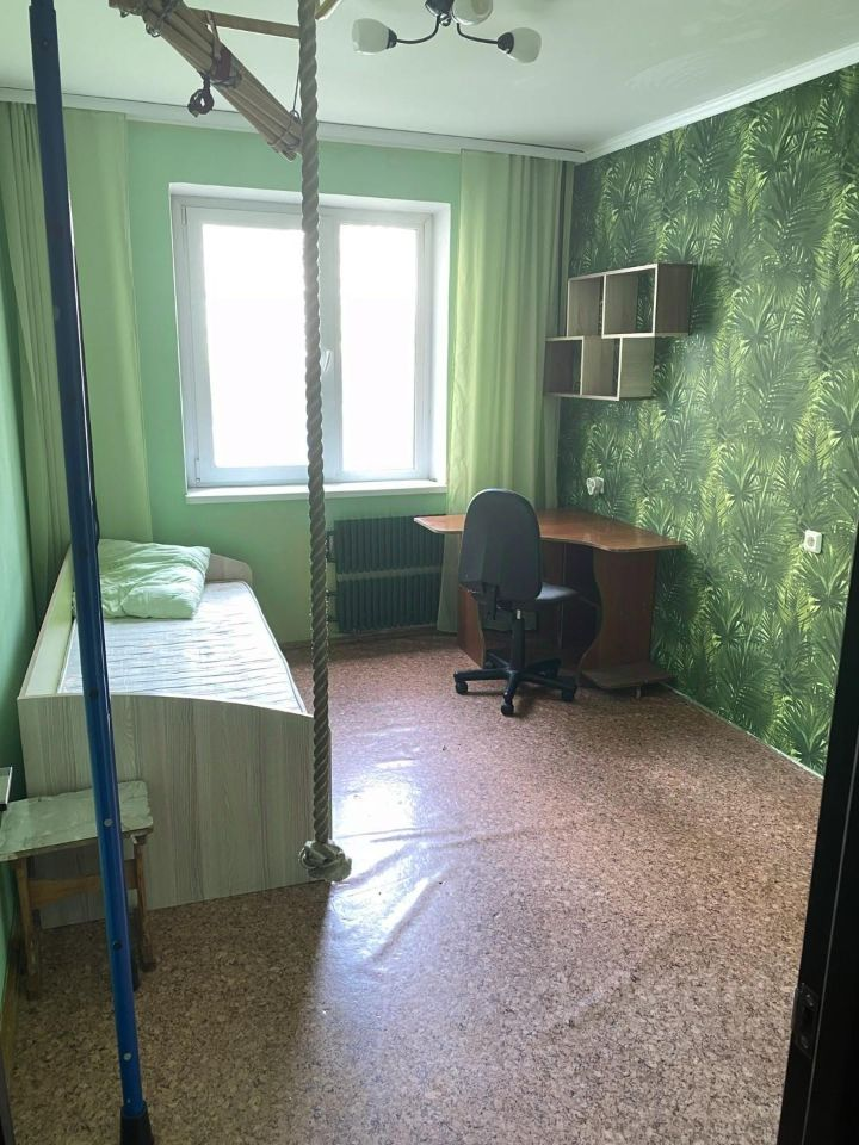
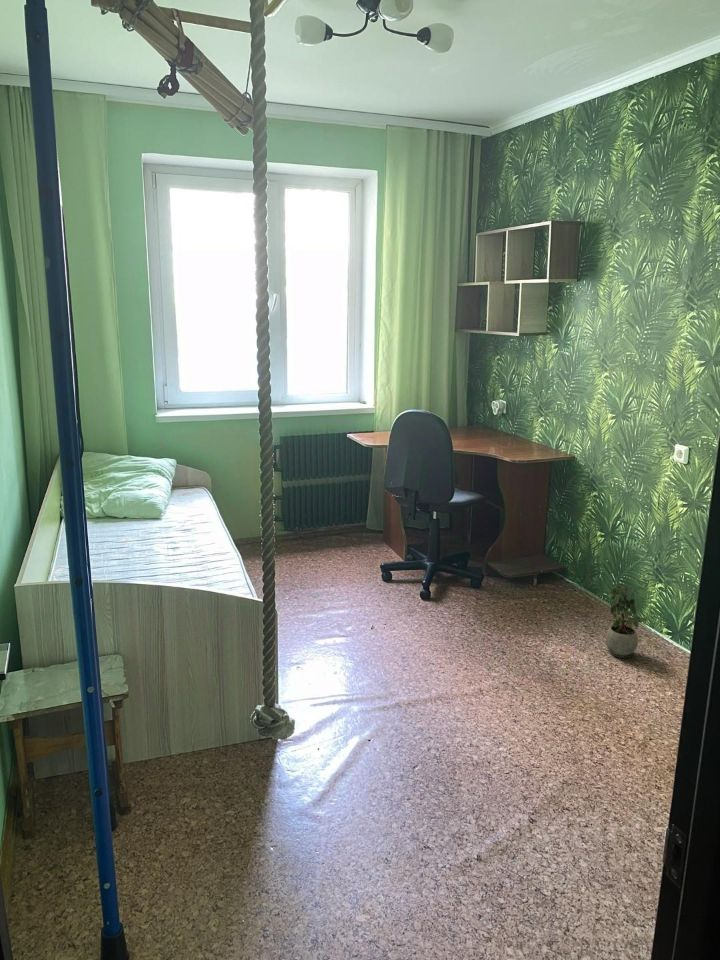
+ potted plant [605,583,648,659]
